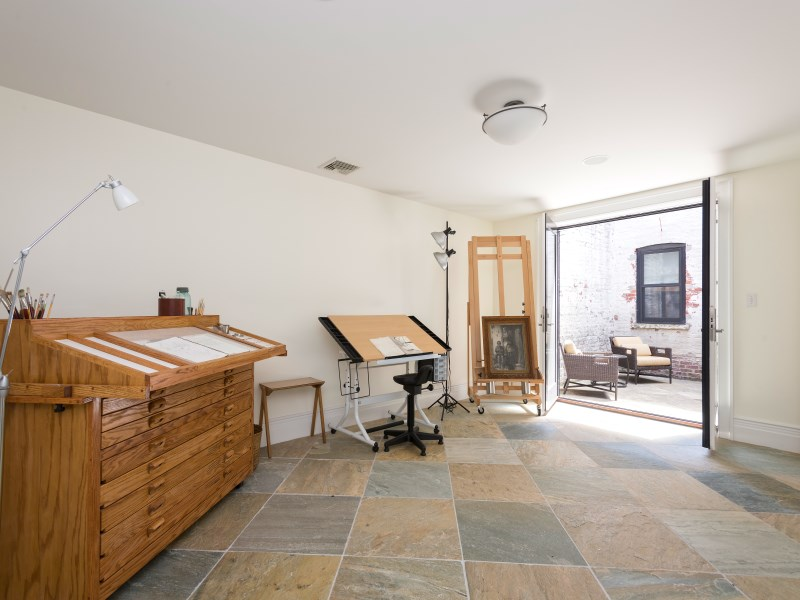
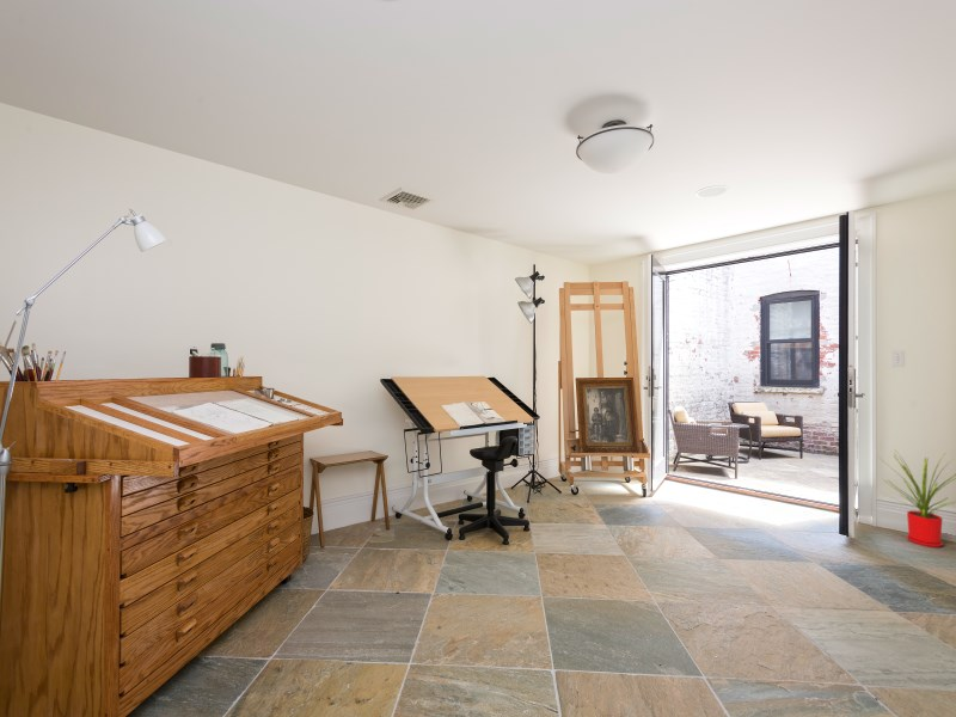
+ house plant [878,451,956,549]
